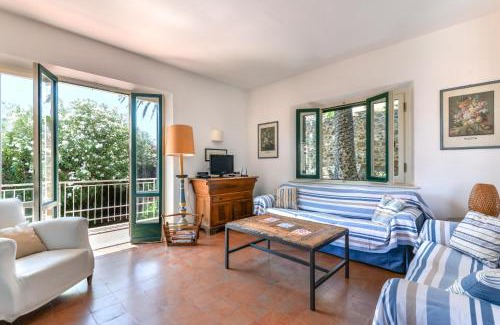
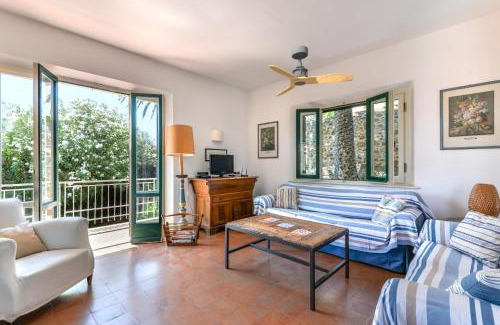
+ ceiling fan [267,45,355,98]
